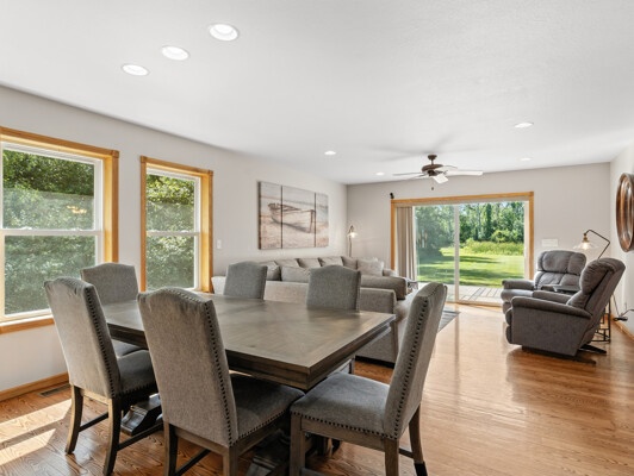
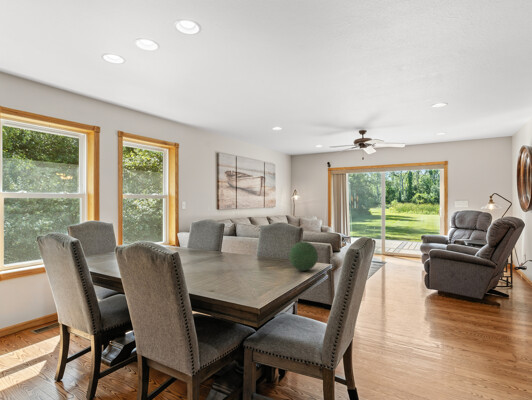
+ decorative orb [288,241,319,272]
